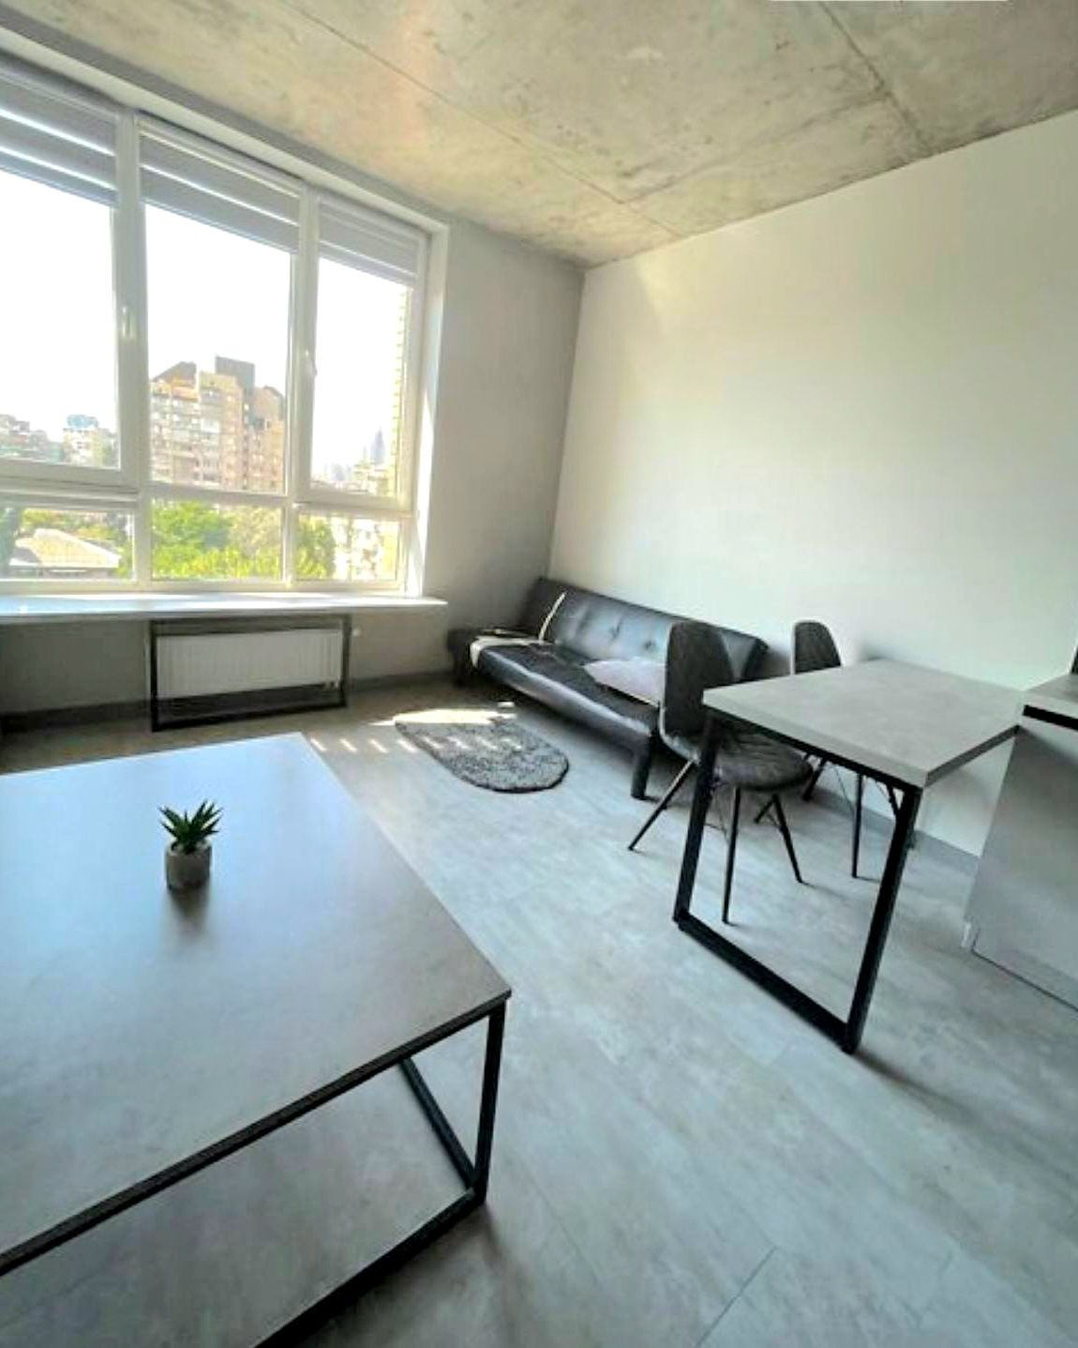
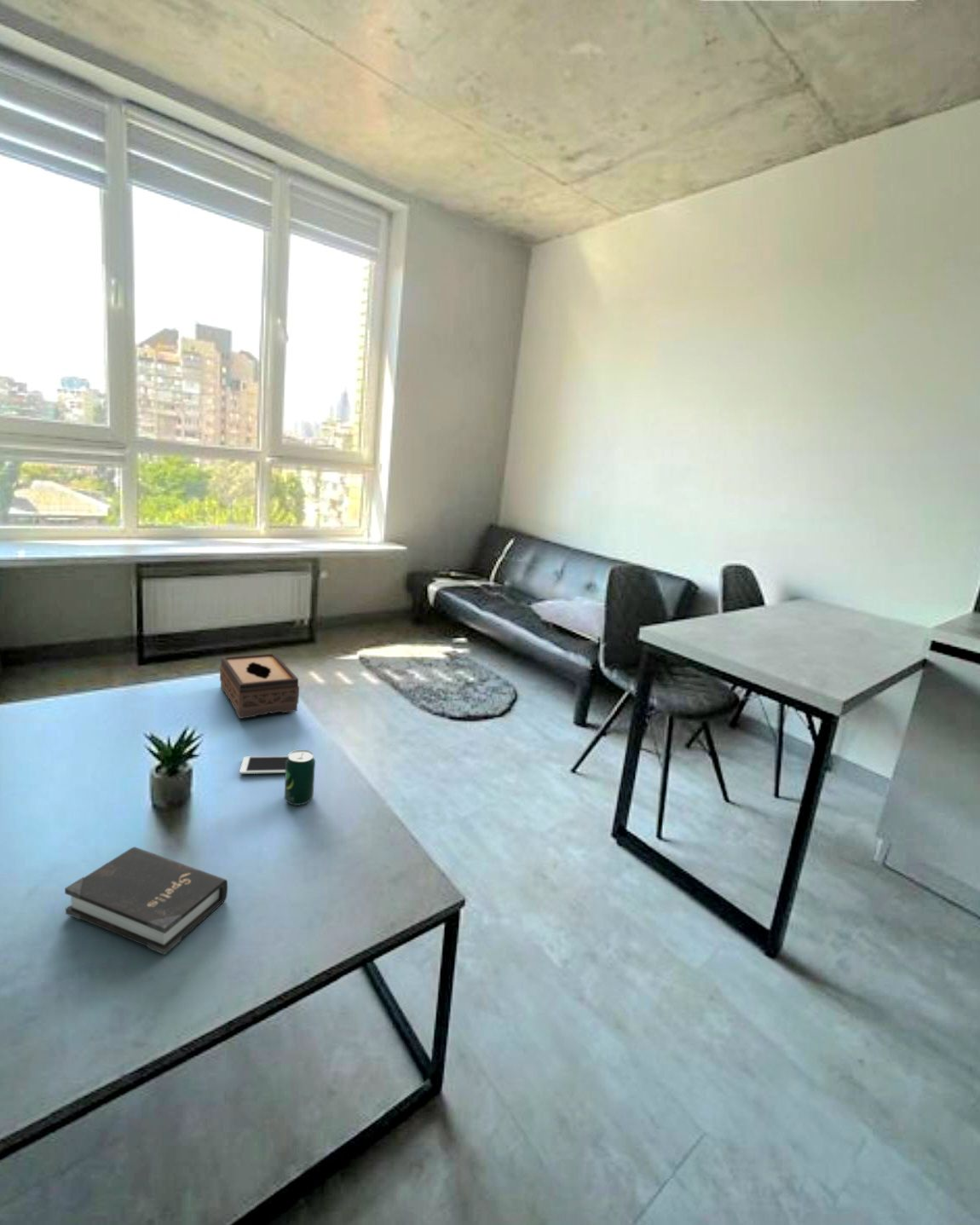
+ cell phone [239,755,288,775]
+ tissue box [219,652,300,719]
+ beverage can [284,749,316,806]
+ hardback book [64,846,228,956]
